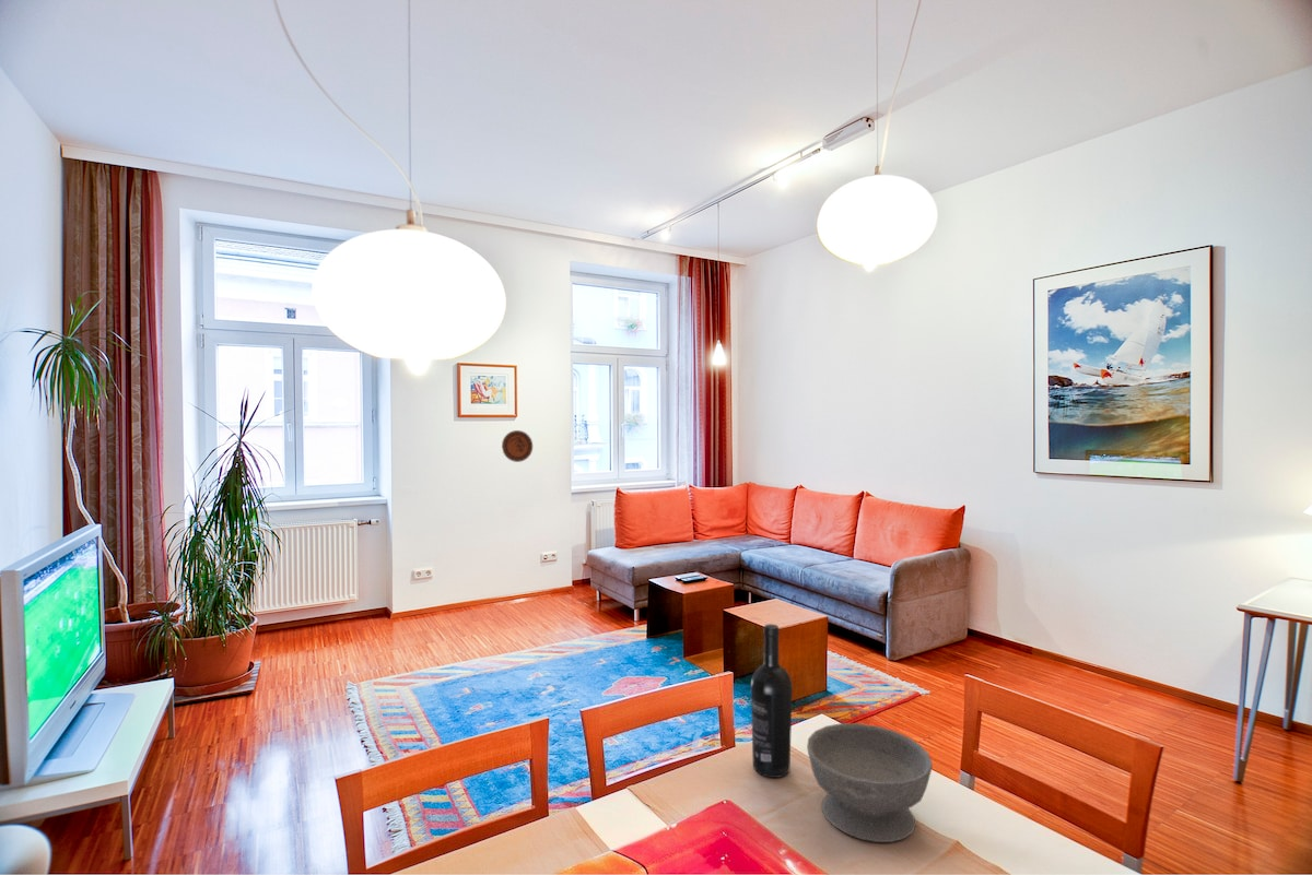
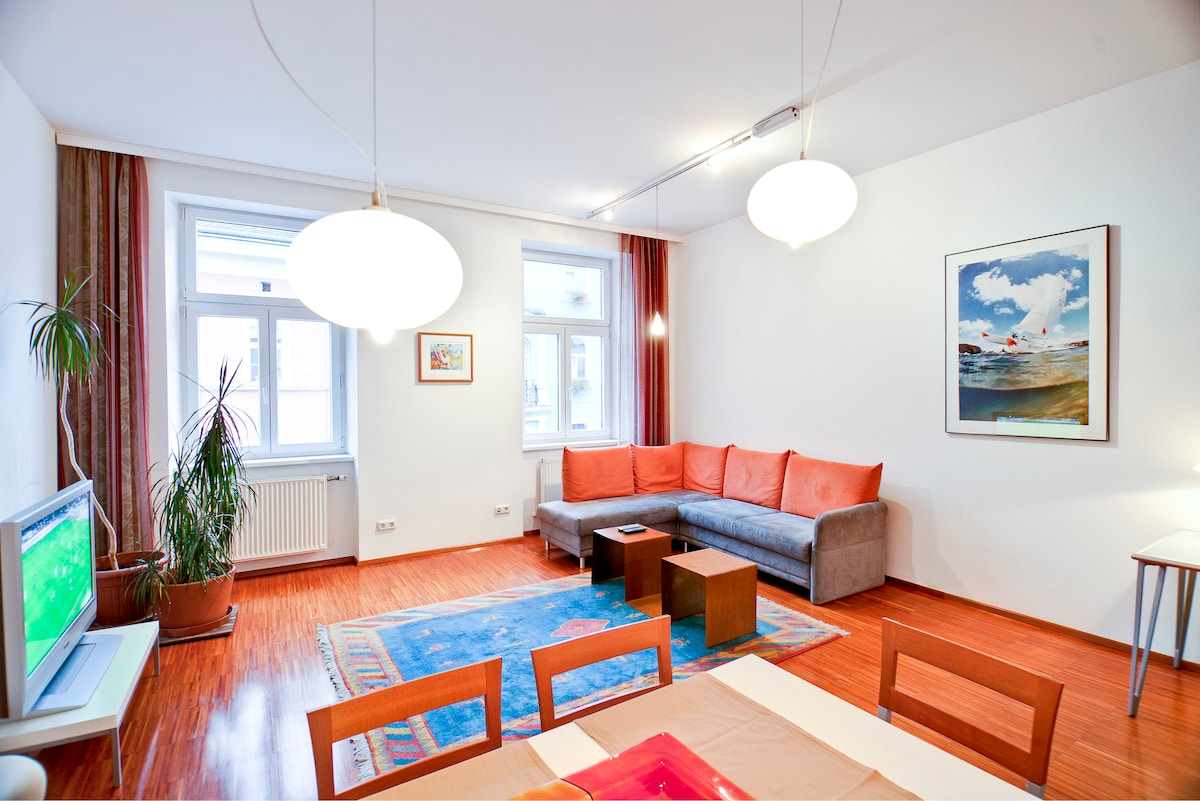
- bowl [806,722,934,843]
- wine bottle [750,623,794,779]
- decorative plate [501,429,534,463]
